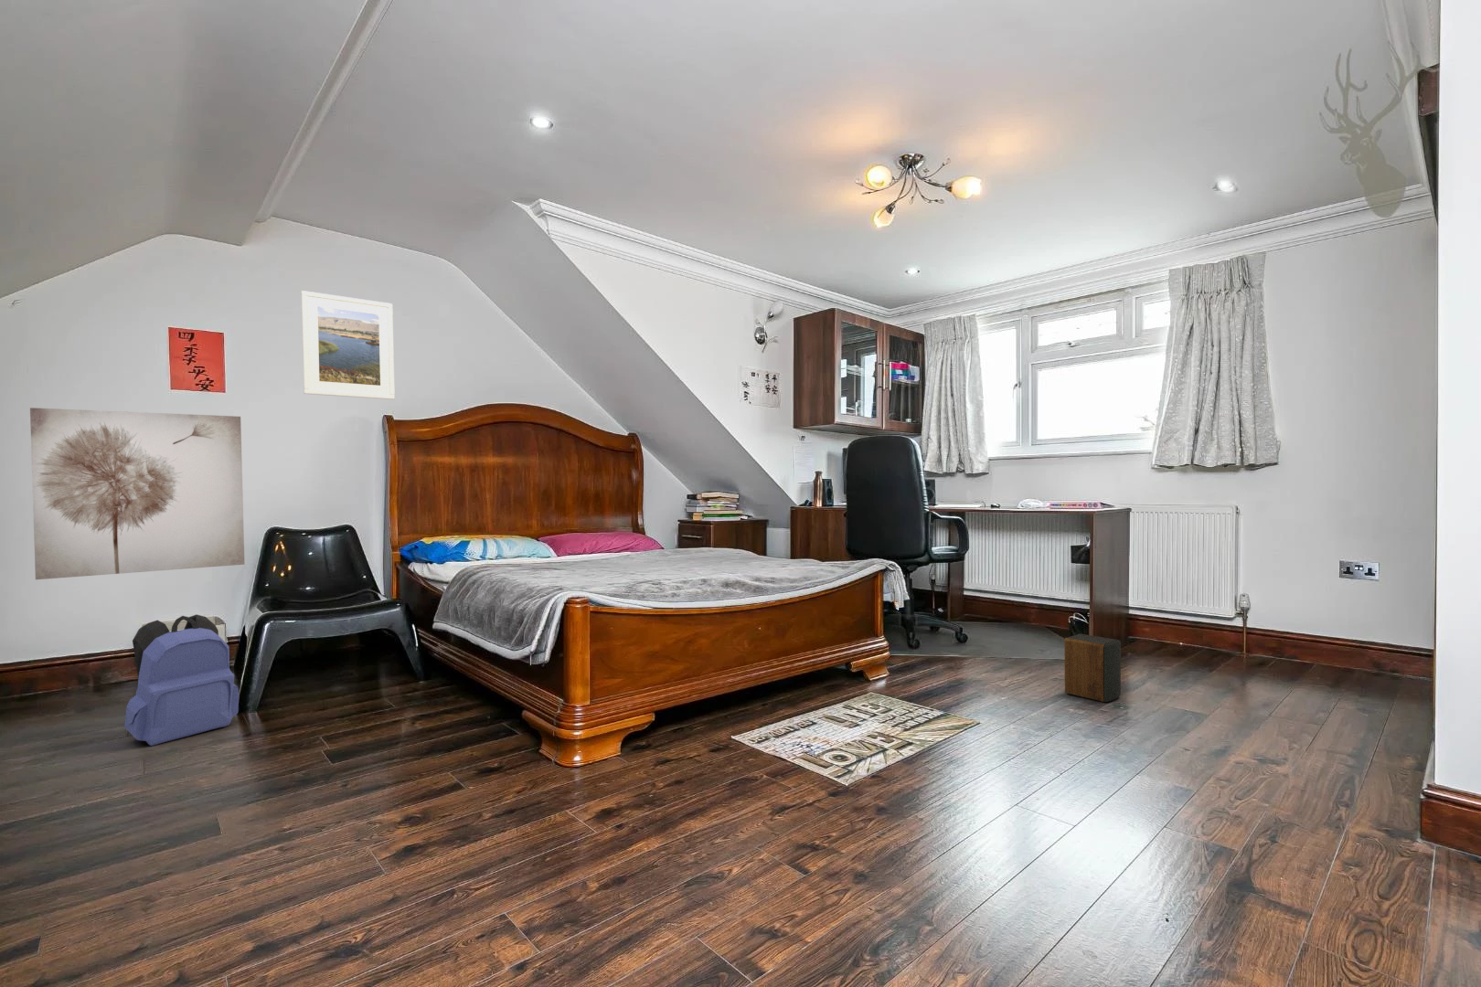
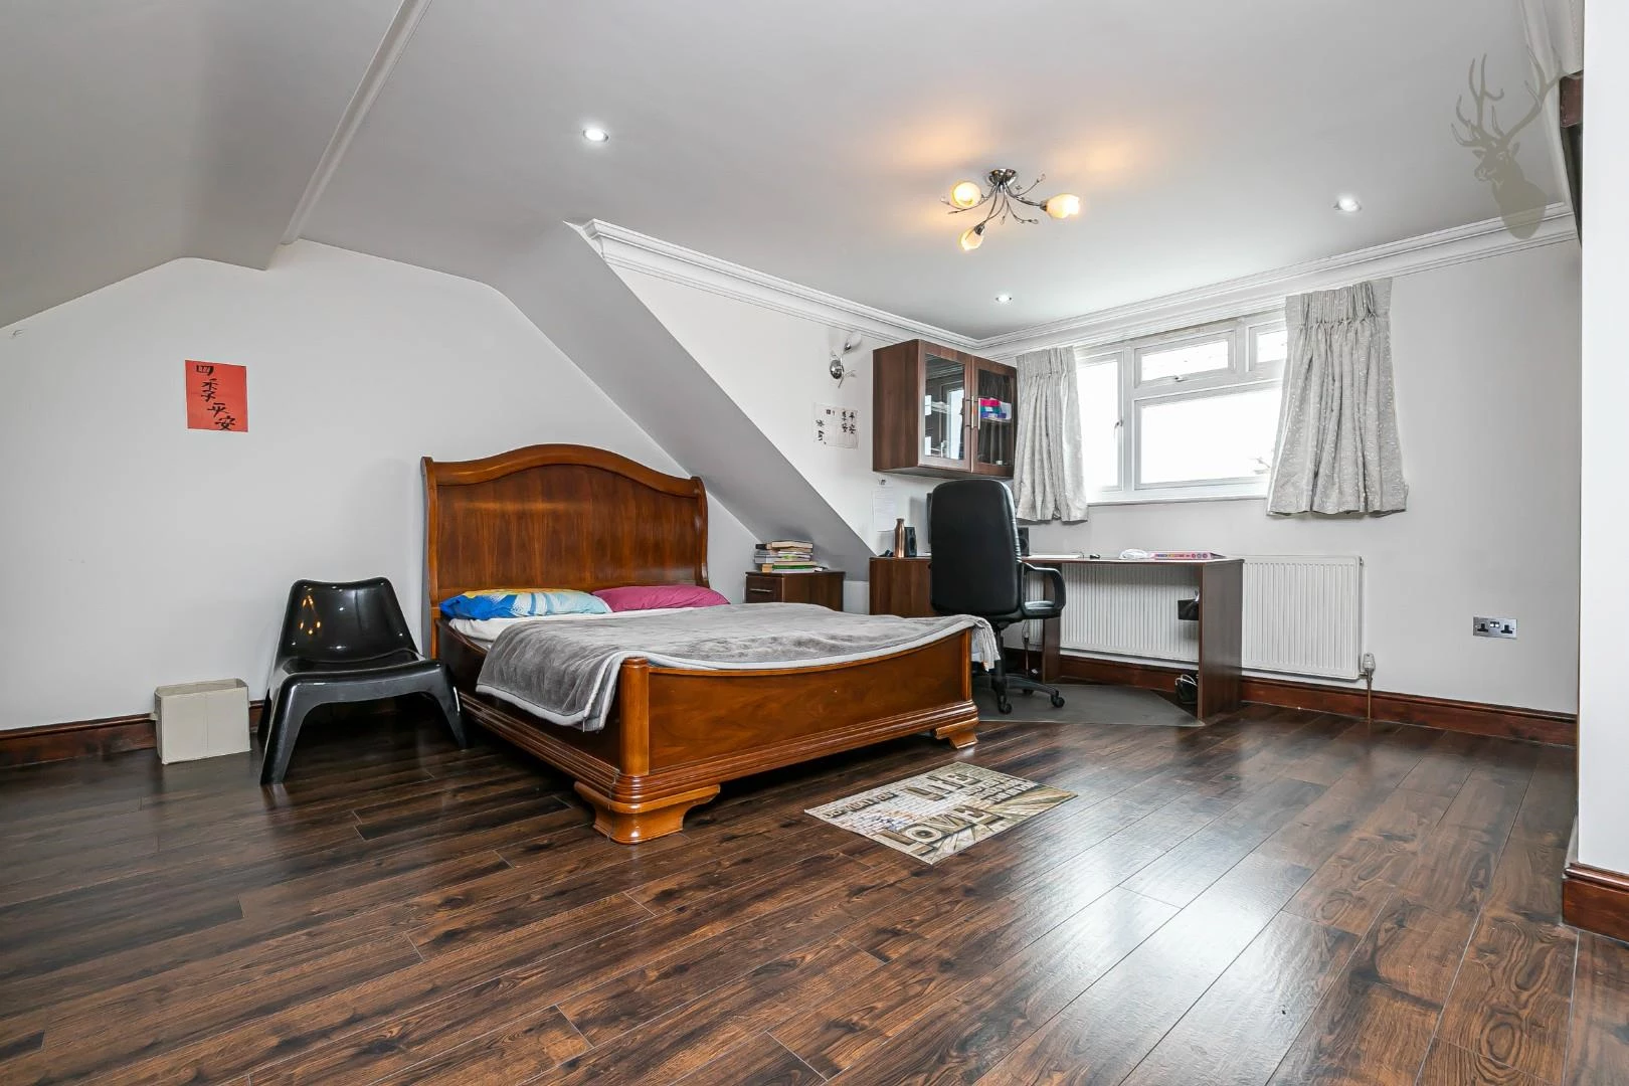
- wall art [30,406,245,581]
- backpack [123,614,240,747]
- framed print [300,290,396,400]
- speaker [1064,632,1122,703]
